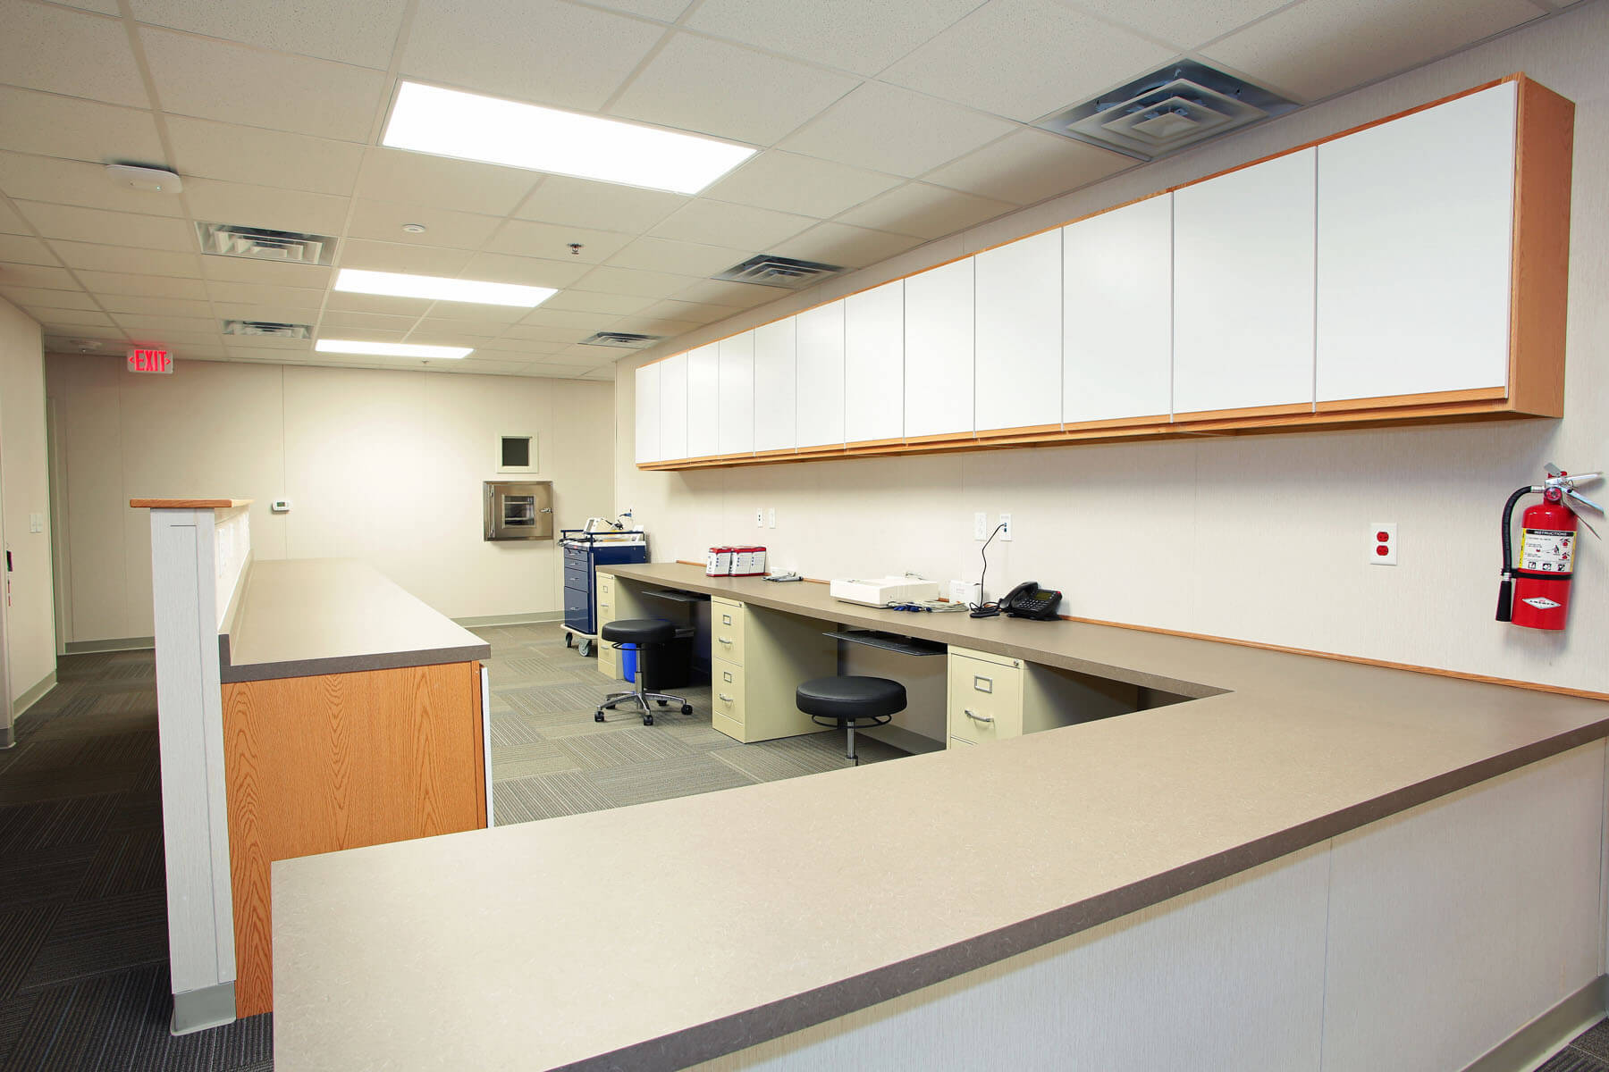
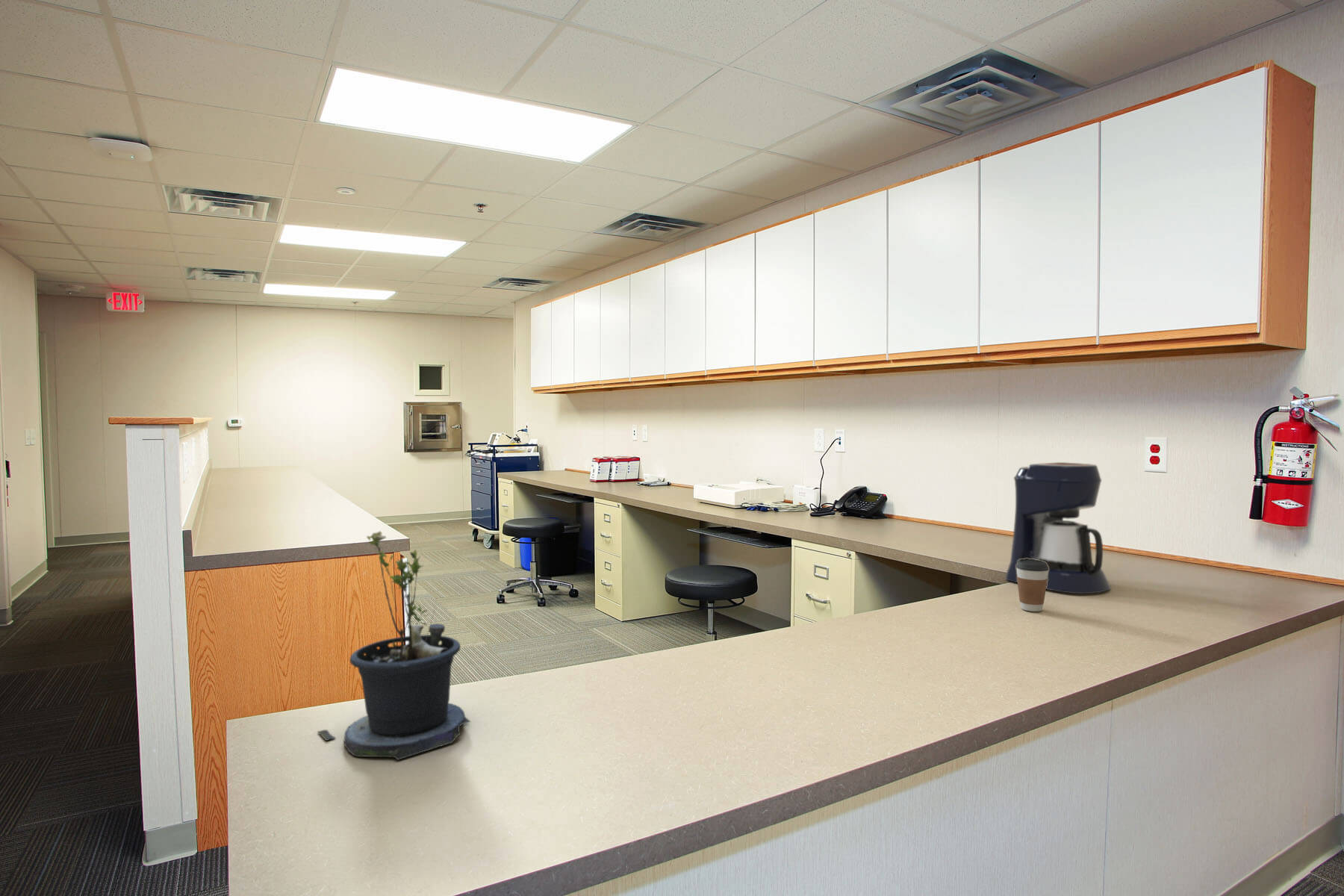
+ potted plant [317,530,471,761]
+ coffee cup [1016,559,1049,612]
+ coffee maker [1004,461,1111,594]
